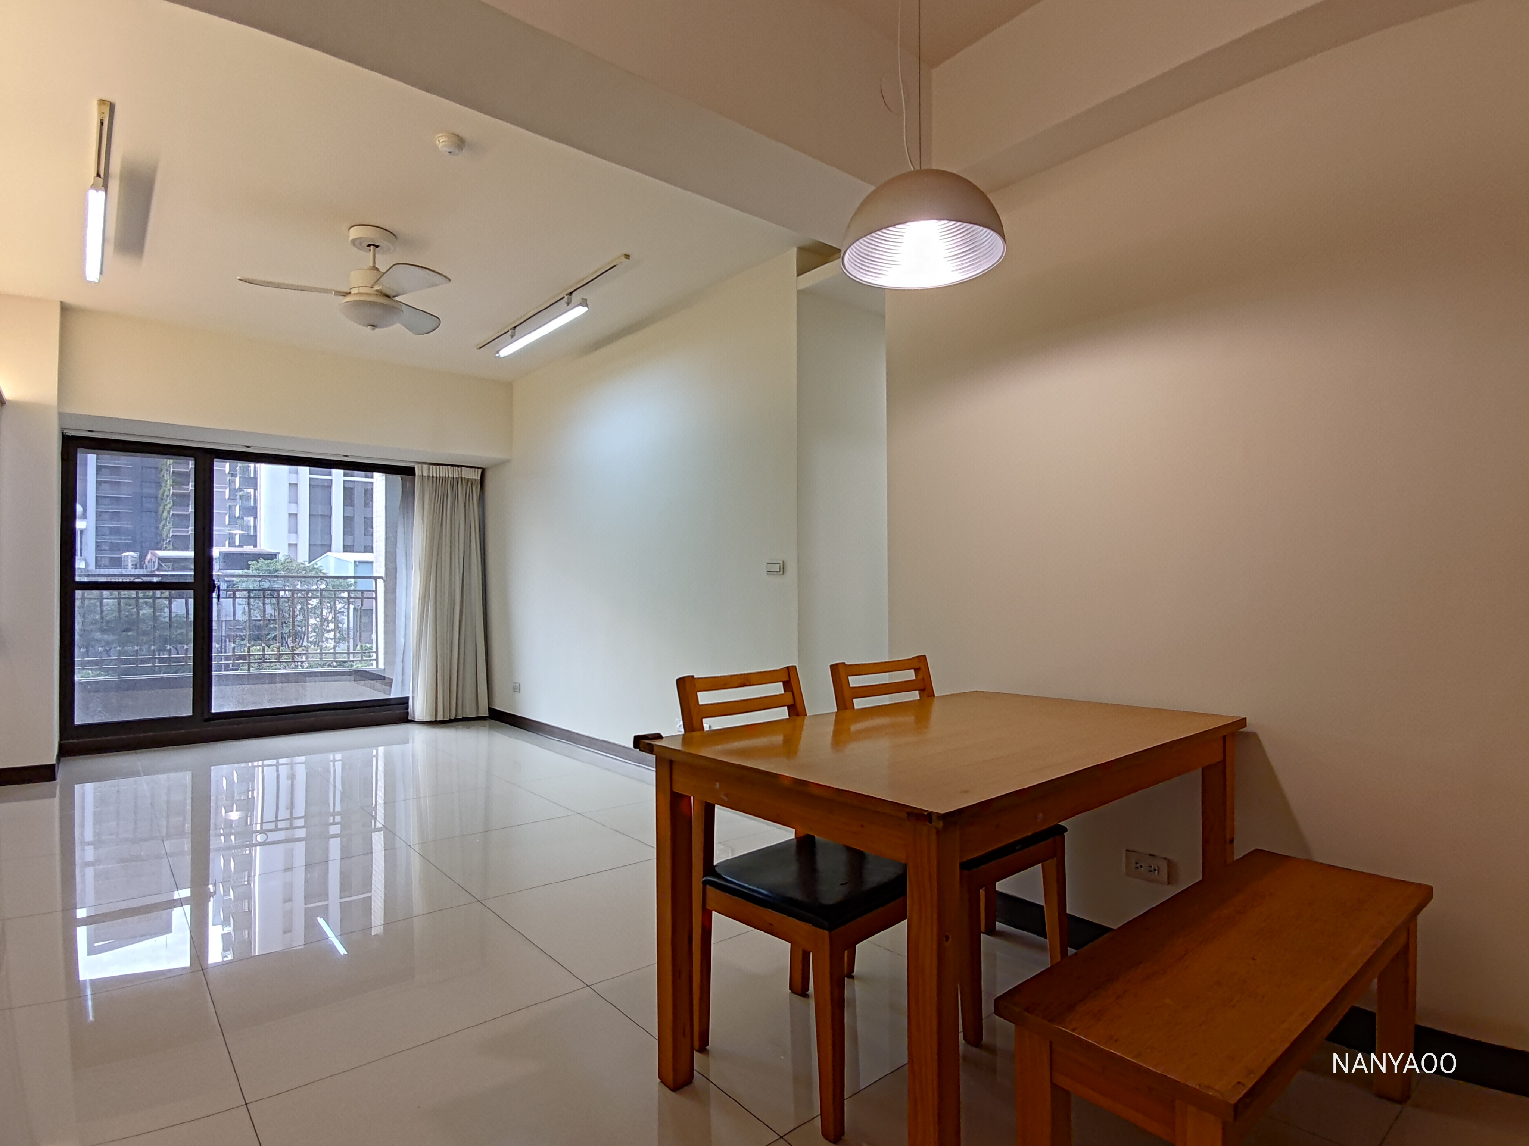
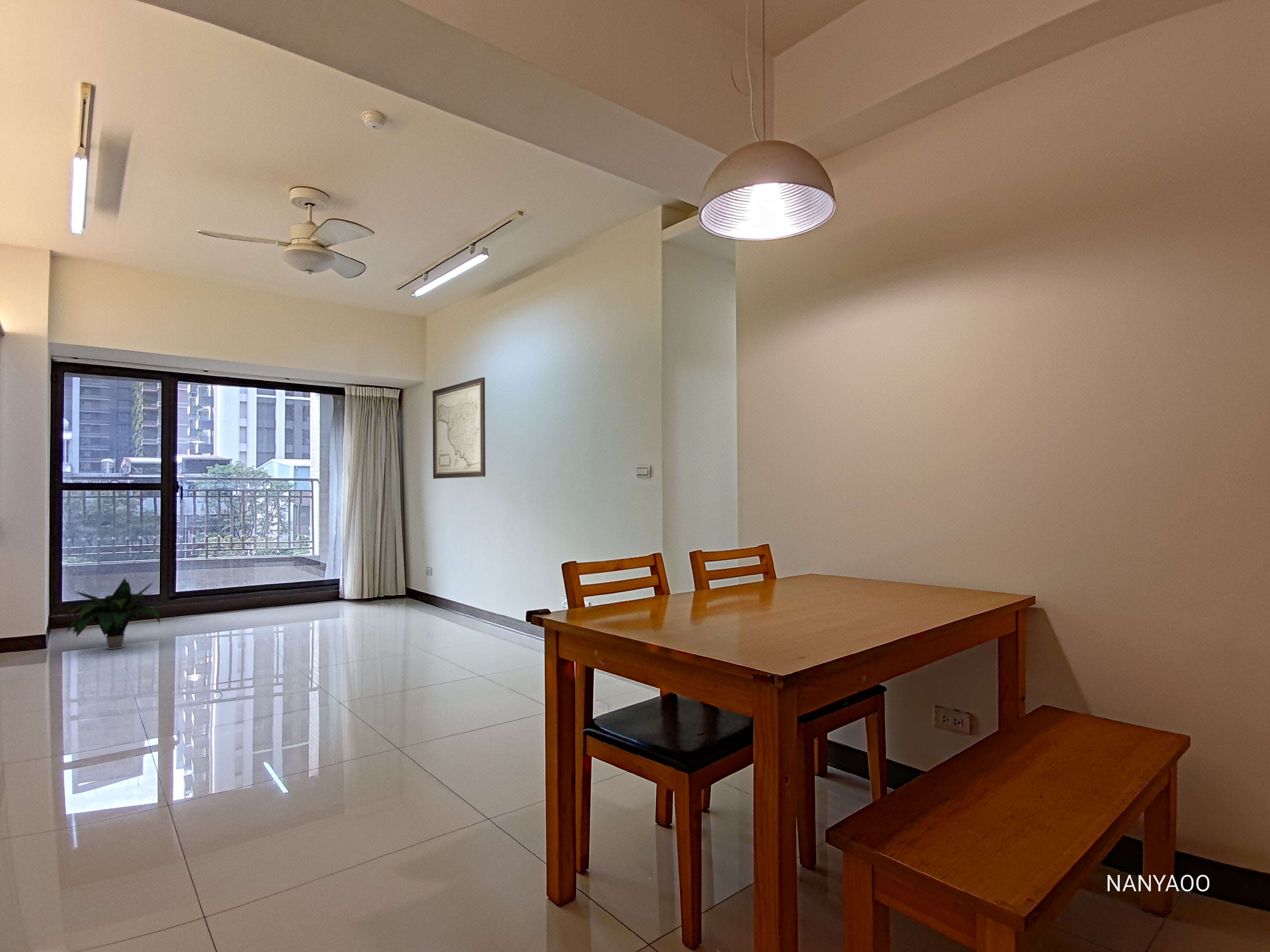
+ potted plant [63,577,168,650]
+ wall art [432,377,486,479]
